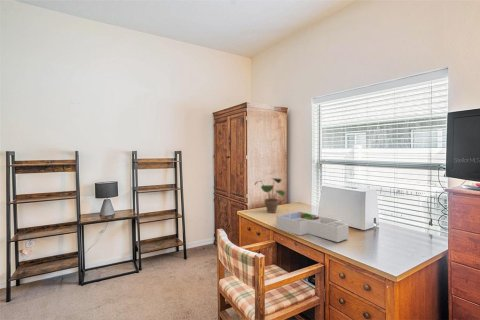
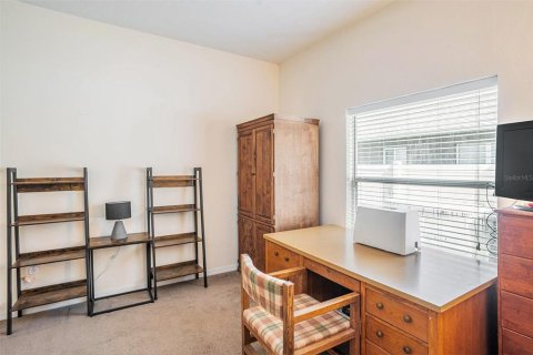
- desk organizer [275,210,350,243]
- potted plant [254,177,286,214]
